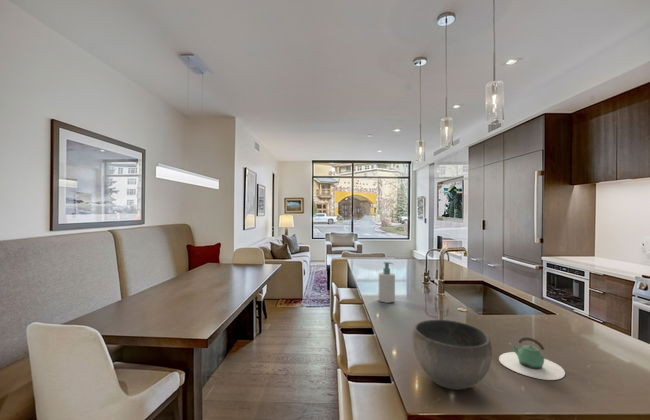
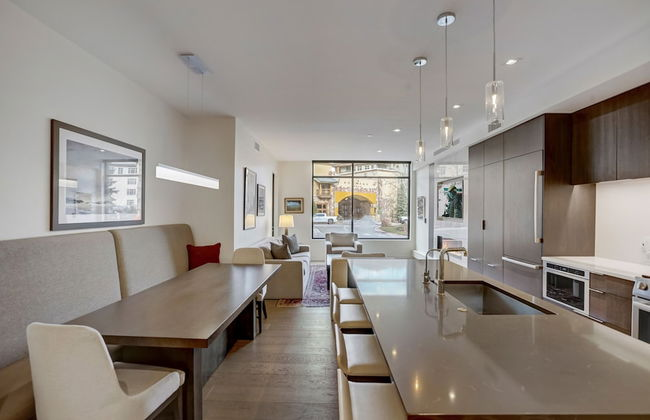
- teapot [498,336,566,381]
- soap bottle [377,261,396,304]
- bowl [411,319,493,391]
